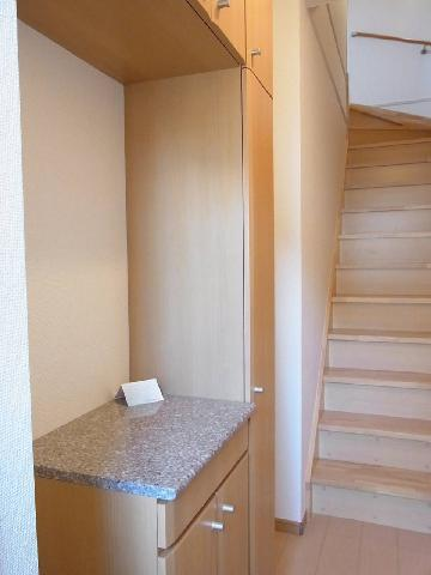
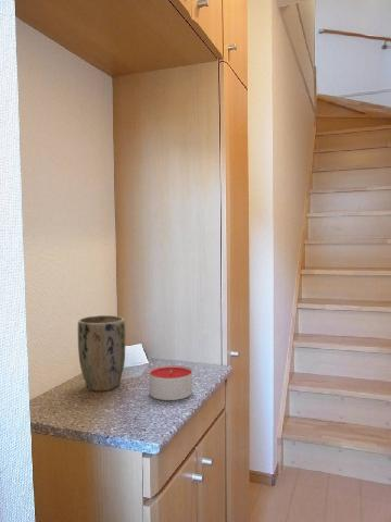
+ candle [148,364,193,401]
+ plant pot [77,314,126,393]
